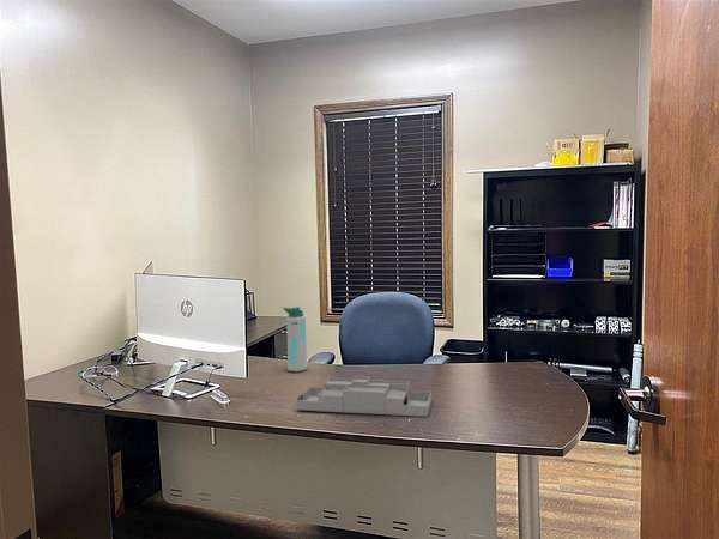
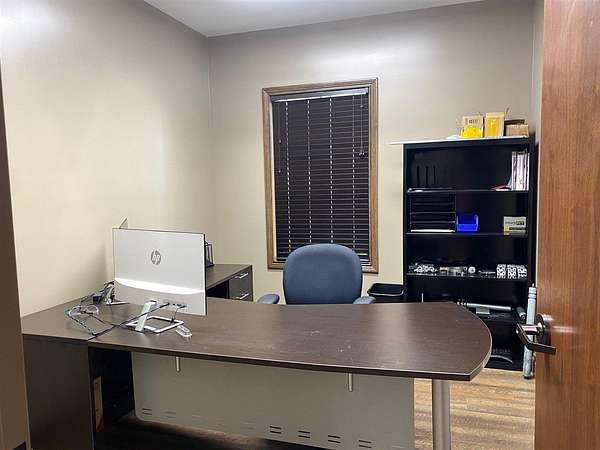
- water bottle [283,305,308,373]
- desk organizer [295,375,433,418]
